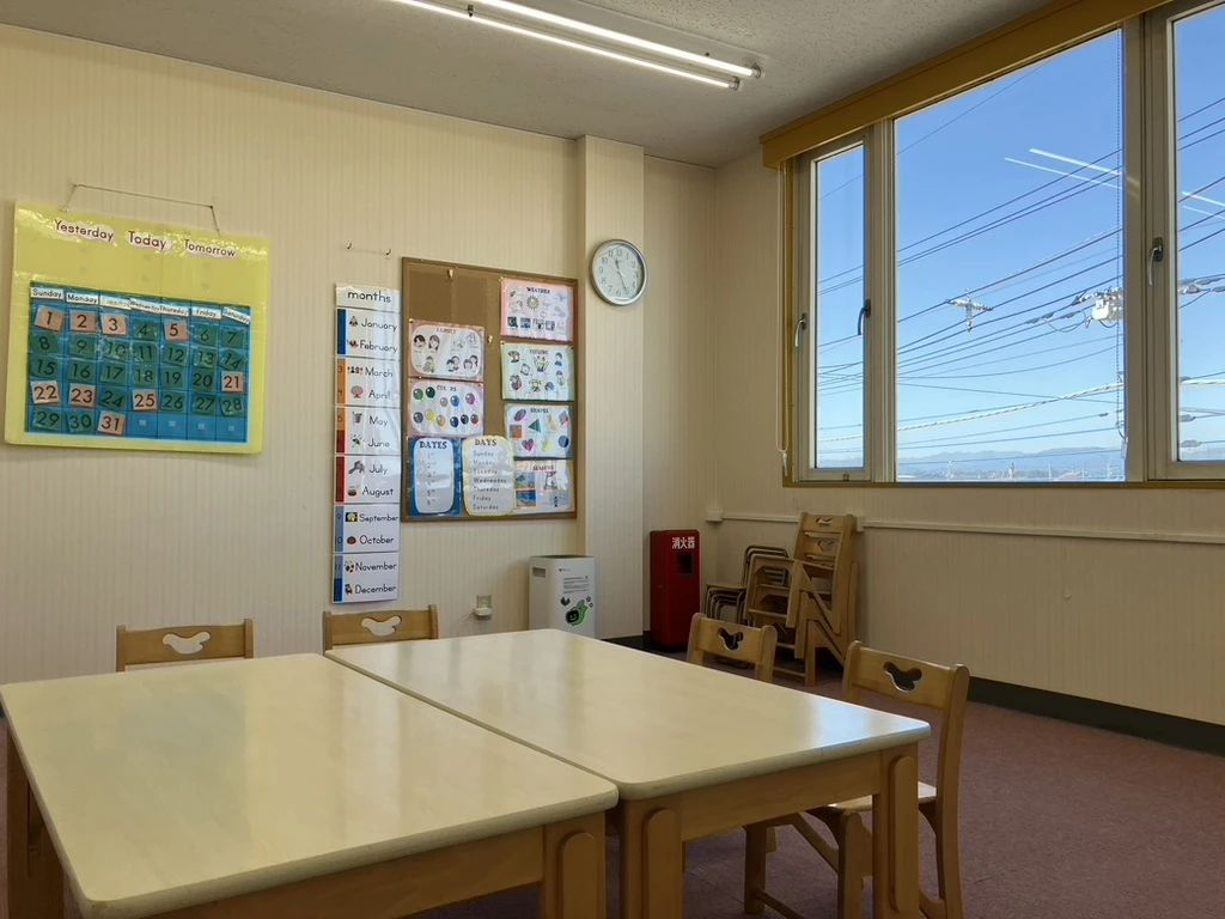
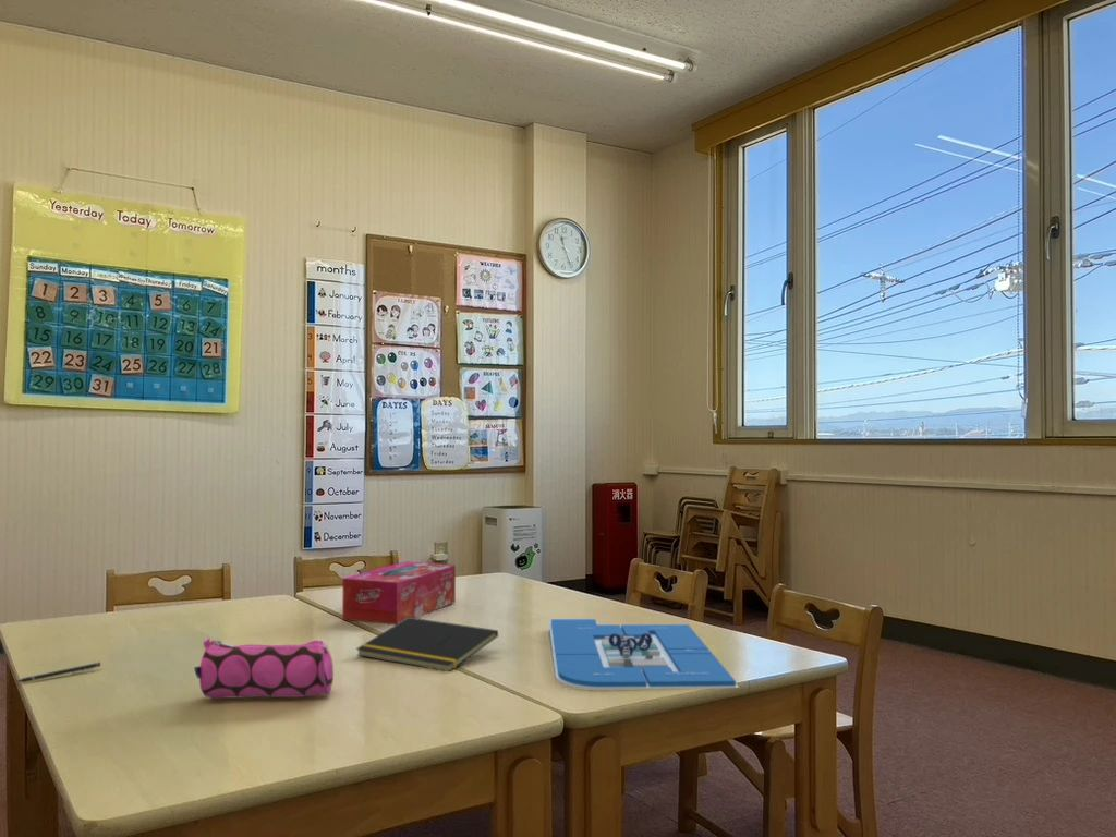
+ notepad [355,618,499,672]
+ pen [15,662,101,683]
+ board game [548,618,740,691]
+ tissue box [341,560,457,626]
+ pencil case [193,636,335,700]
